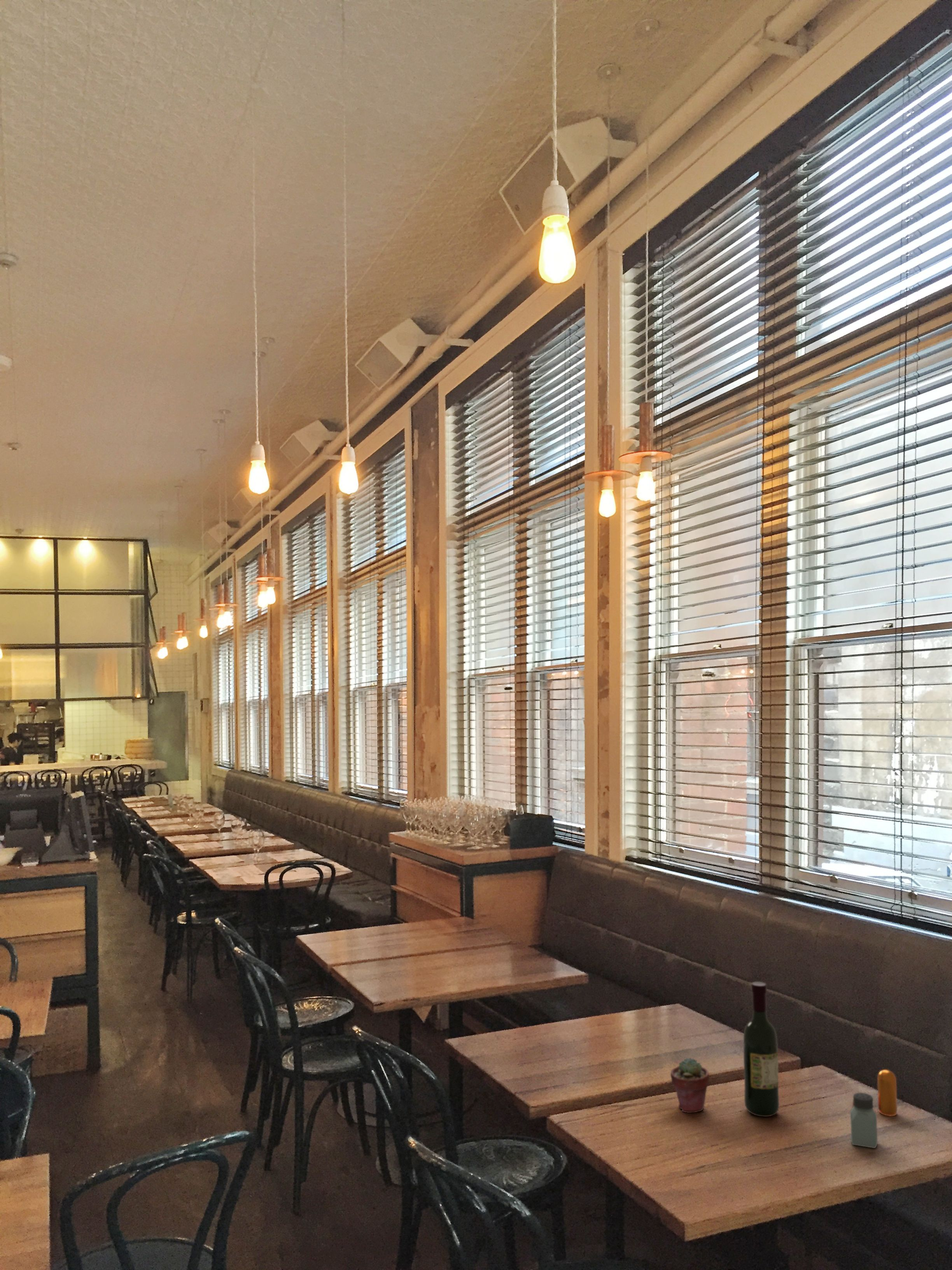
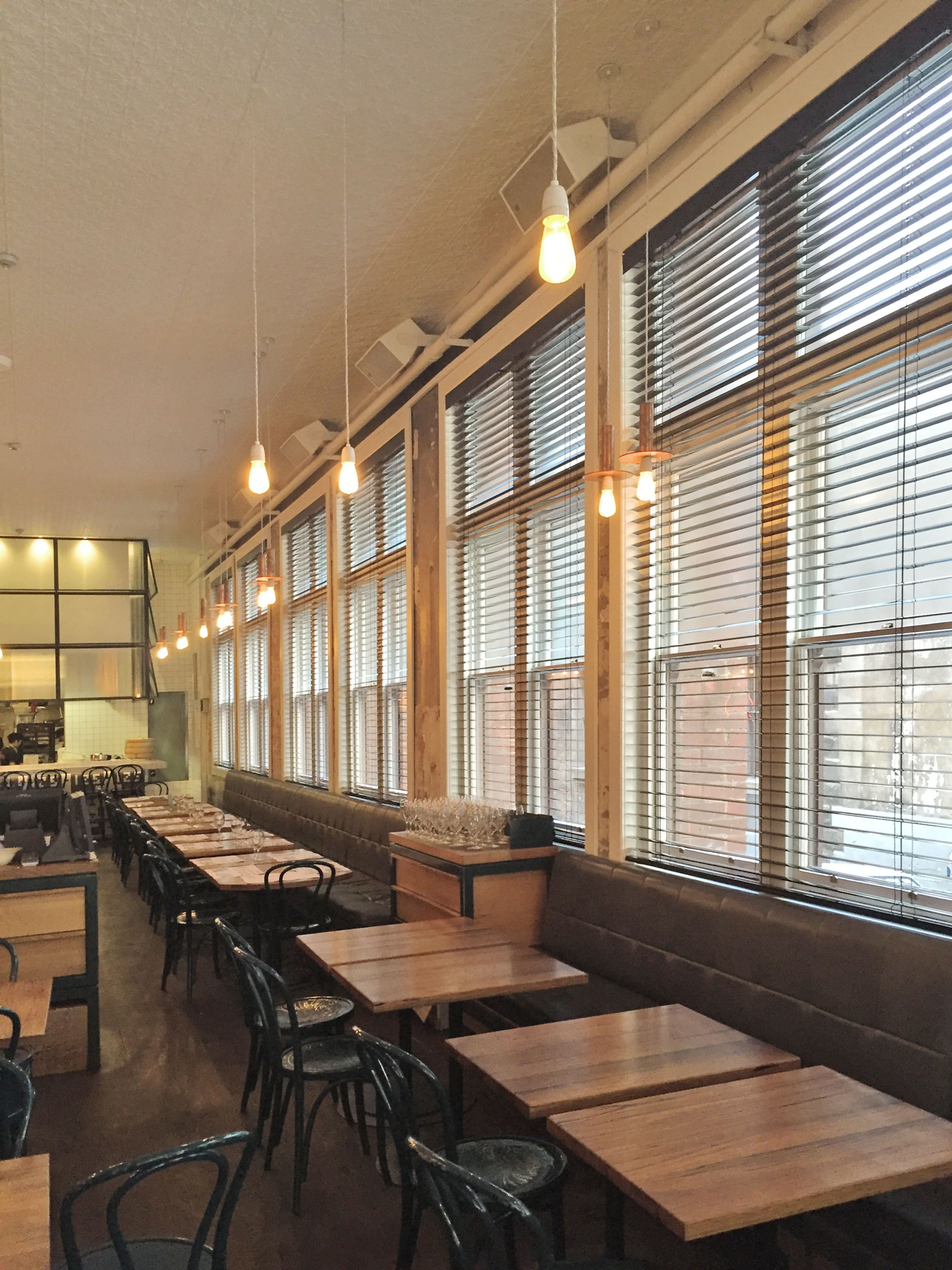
- wine bottle [743,981,780,1117]
- potted succulent [670,1057,710,1113]
- saltshaker [850,1092,878,1149]
- pepper shaker [852,1069,898,1116]
